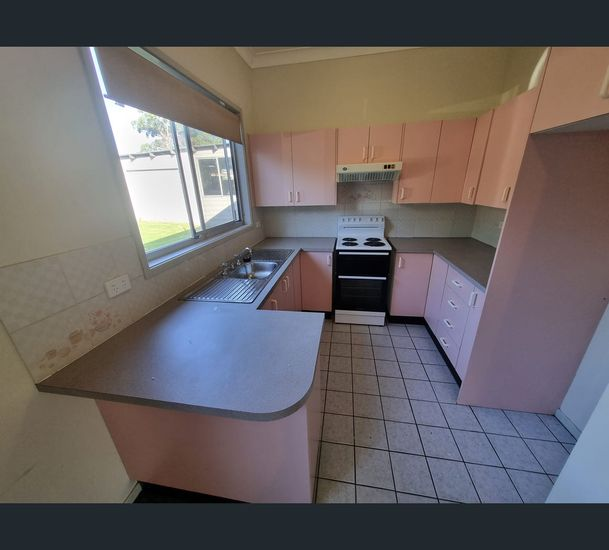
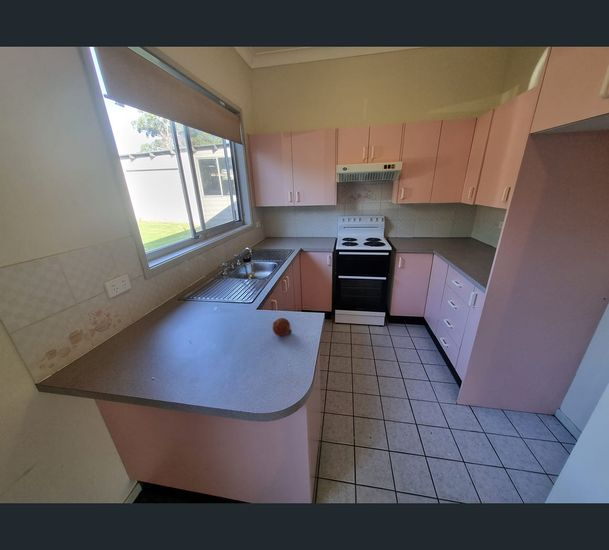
+ fruit [272,317,293,337]
